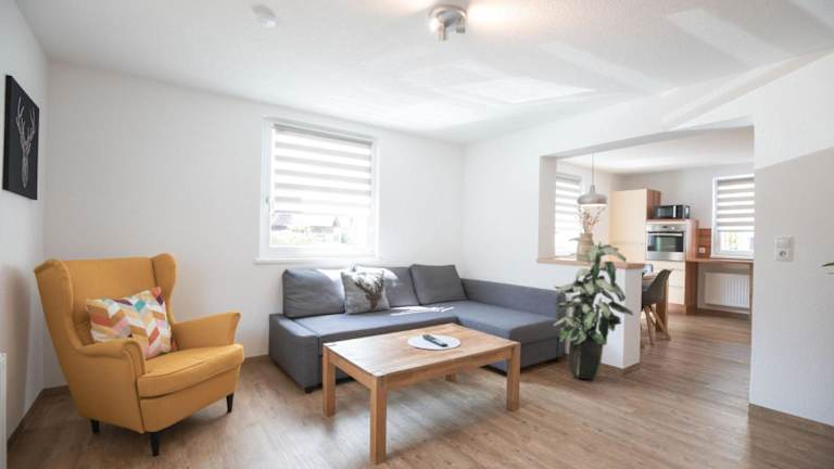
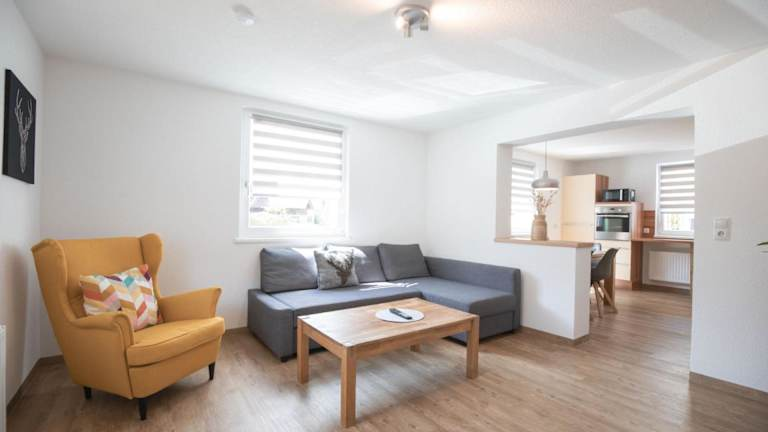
- indoor plant [553,237,635,381]
